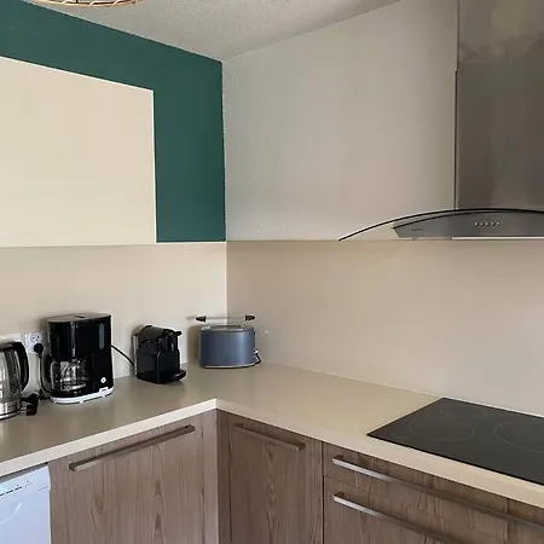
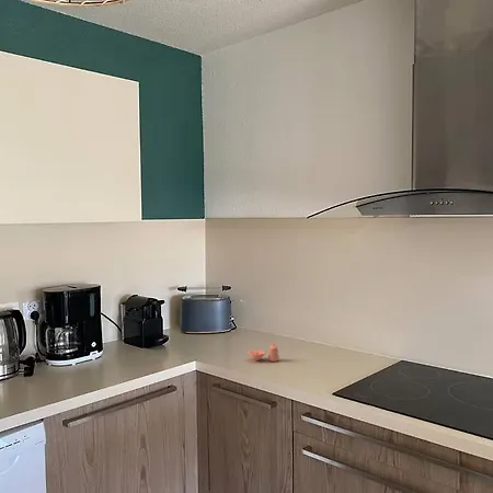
+ bowl and vase set [246,343,280,363]
